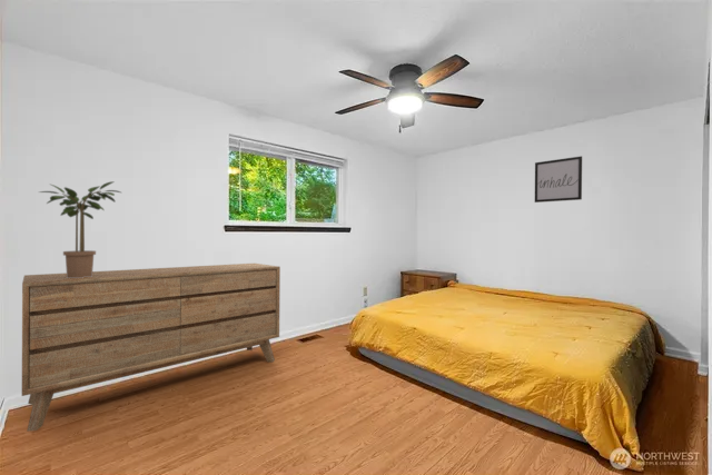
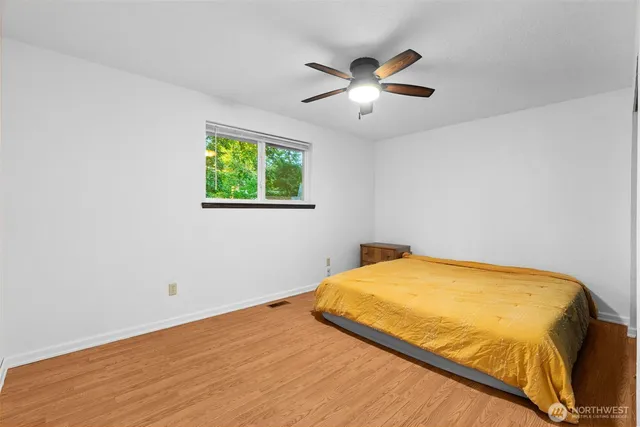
- dresser [21,263,281,433]
- wall art [534,155,583,204]
- potted plant [38,180,121,278]
